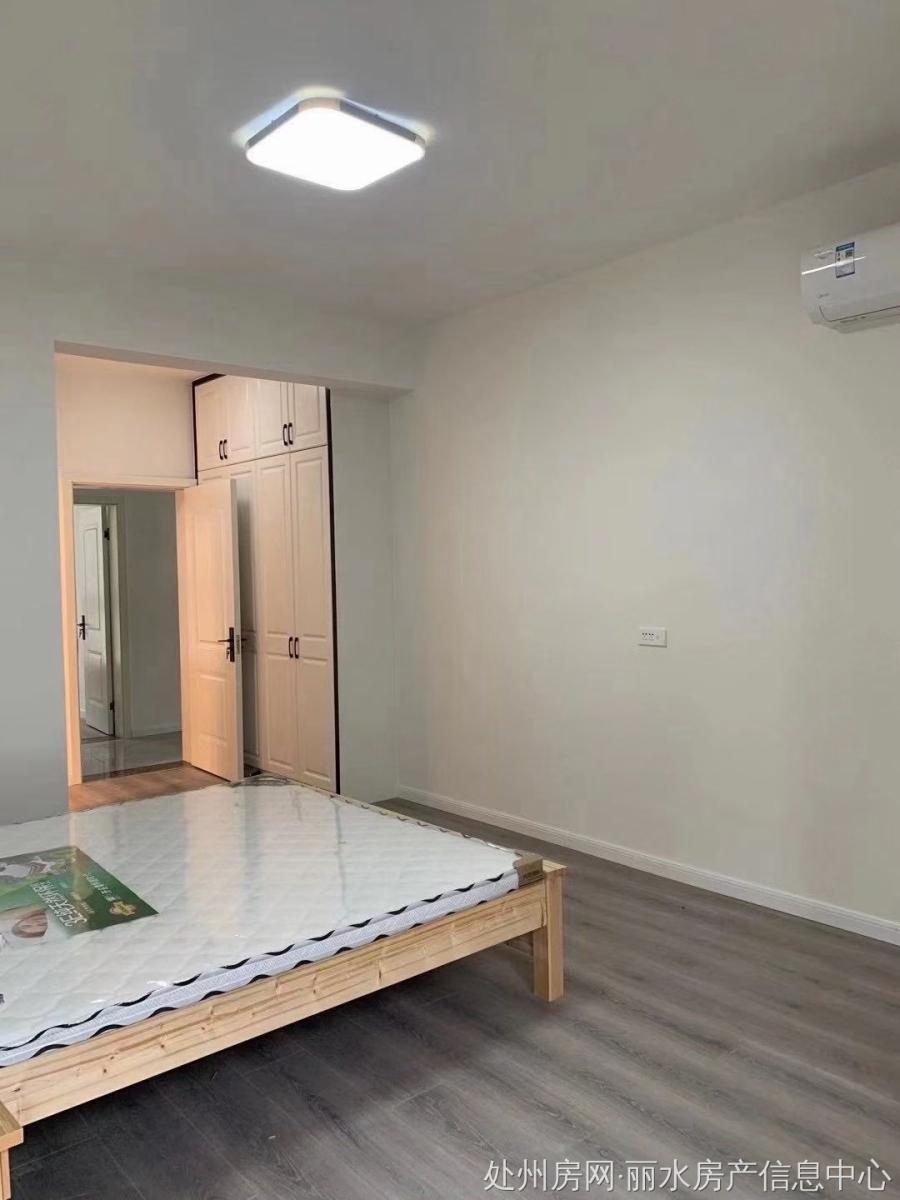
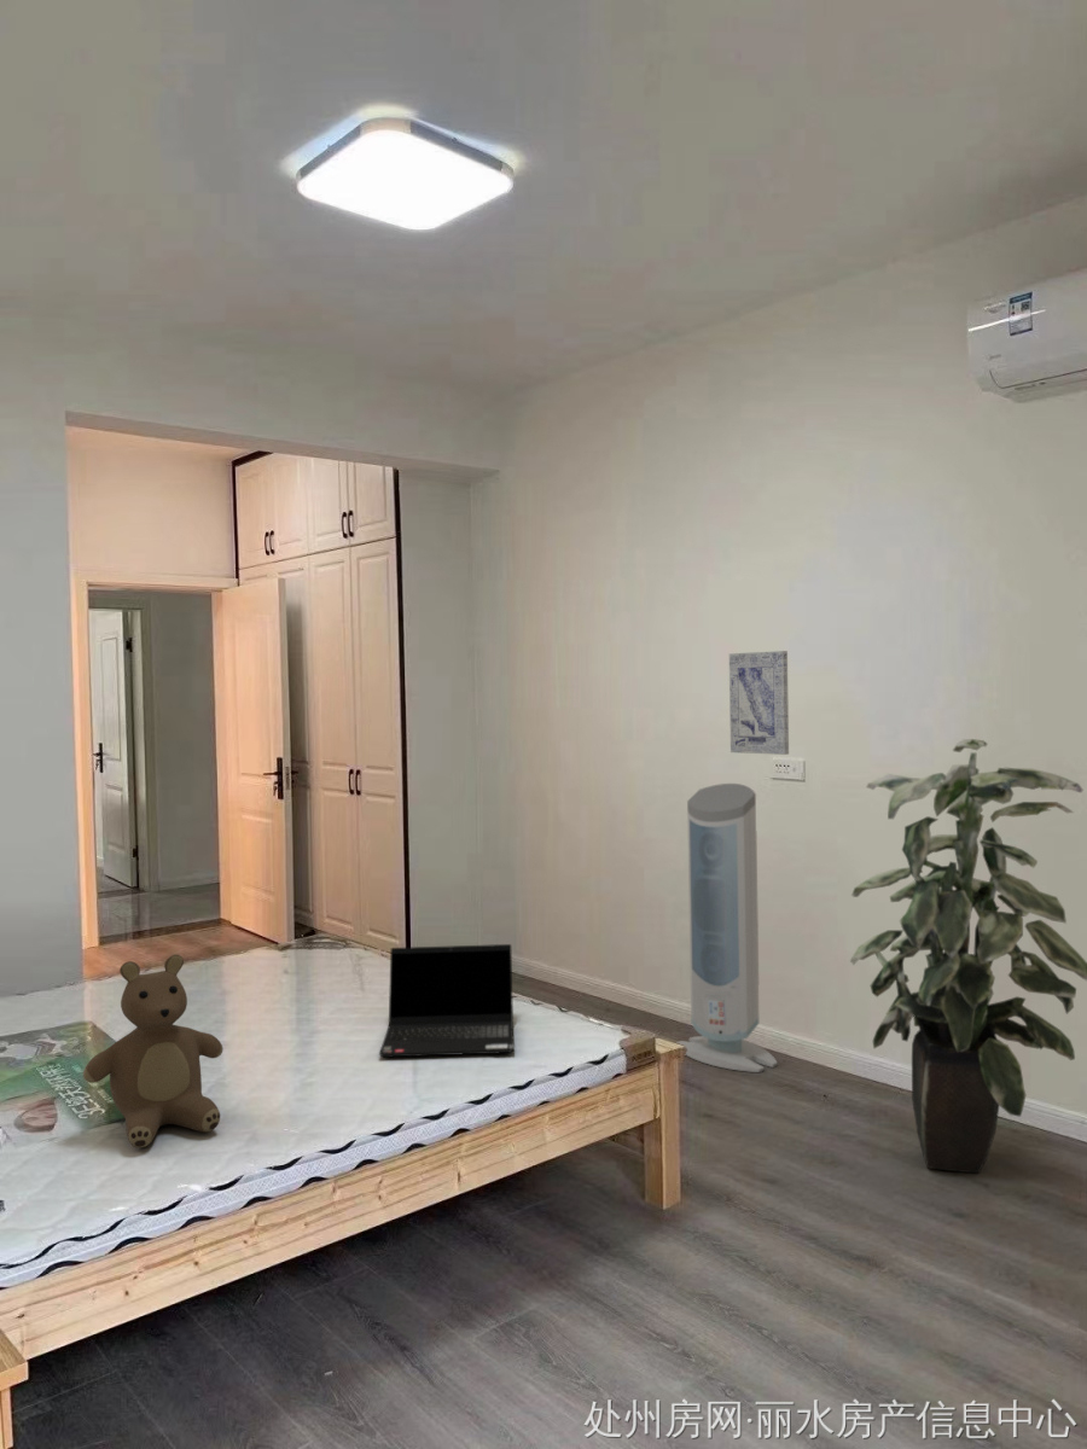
+ wall art [728,650,790,756]
+ indoor plant [849,738,1087,1175]
+ laptop computer [378,943,515,1059]
+ air purifier [675,782,779,1073]
+ teddy bear [82,954,223,1150]
